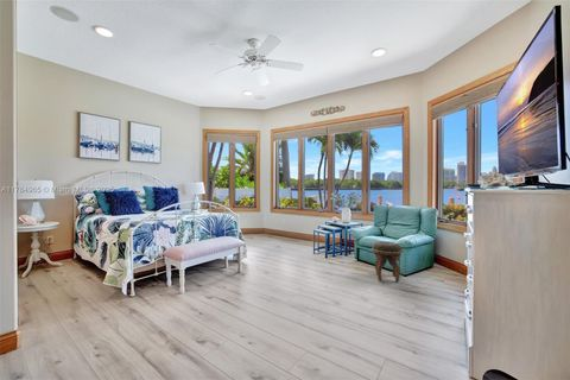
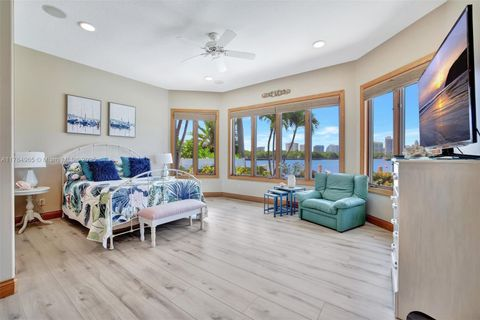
- footstool [370,240,404,283]
